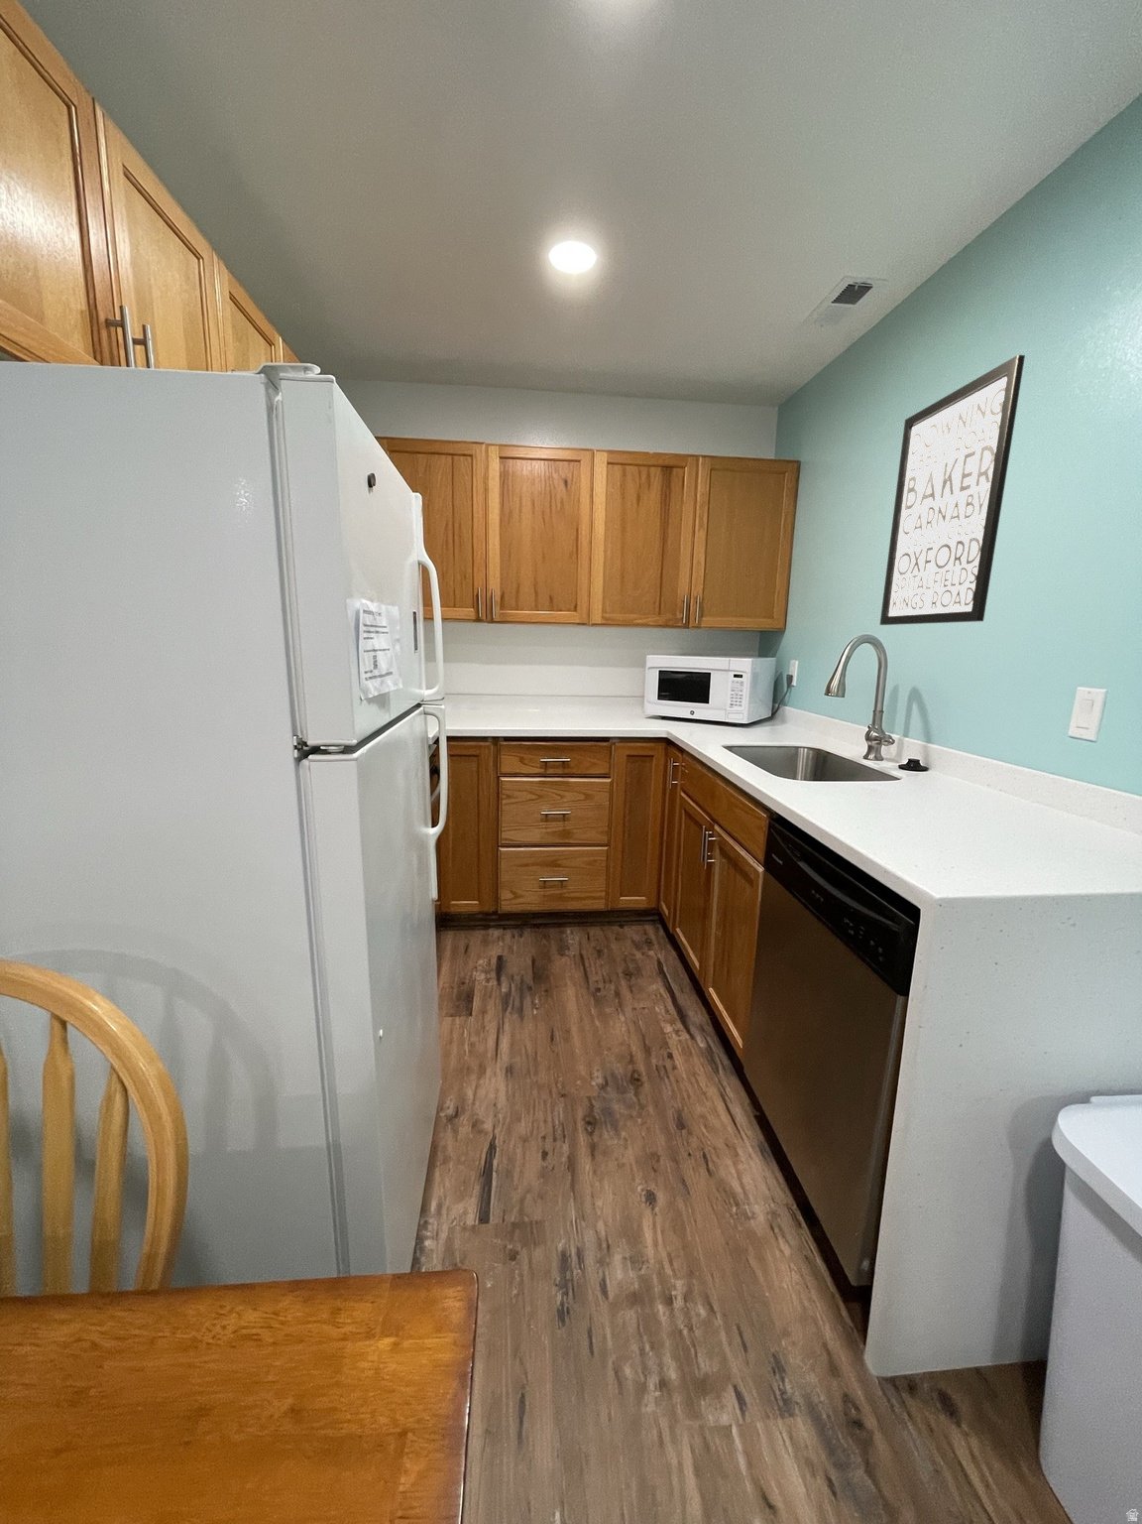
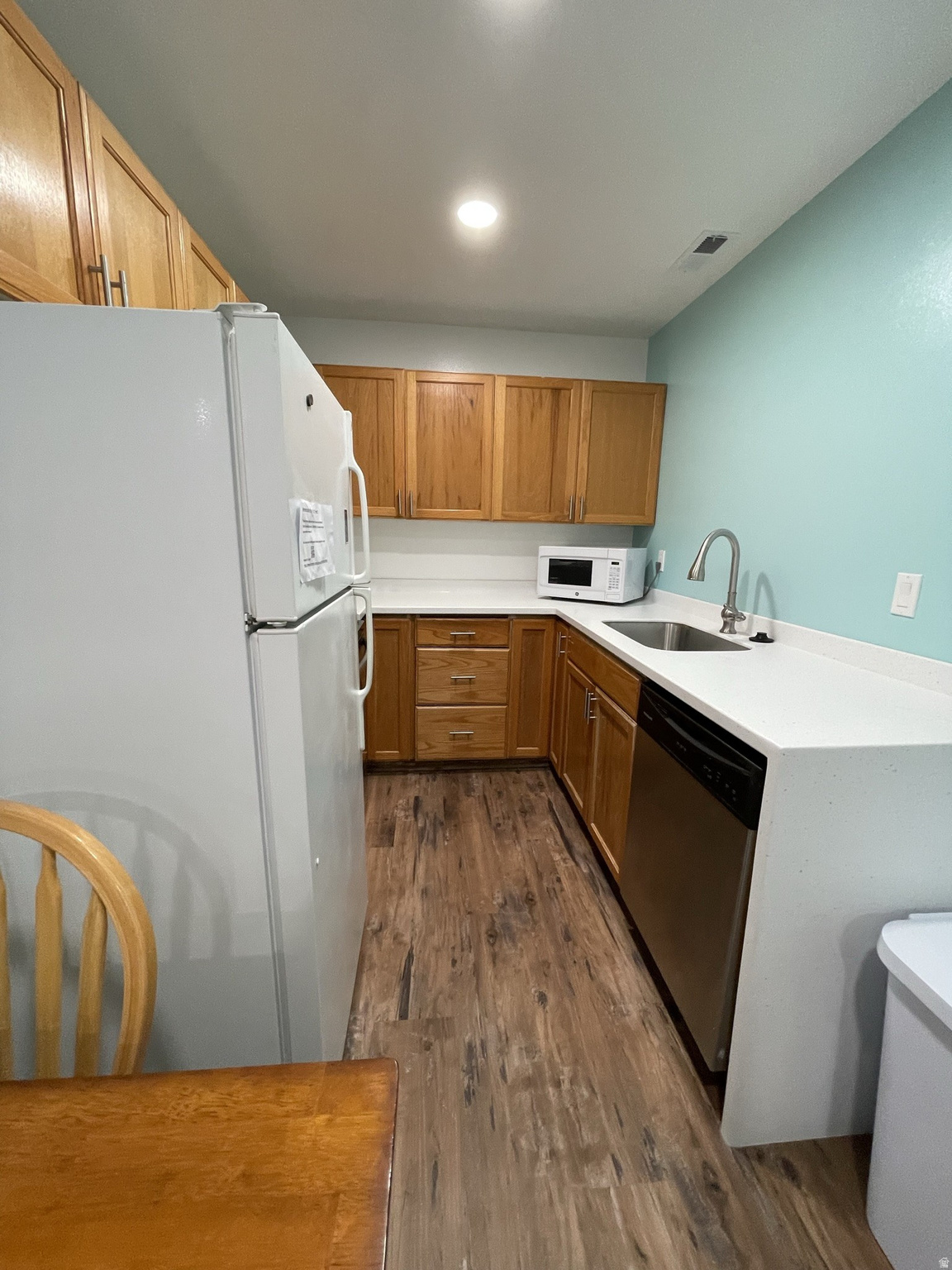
- wall art [879,354,1026,626]
